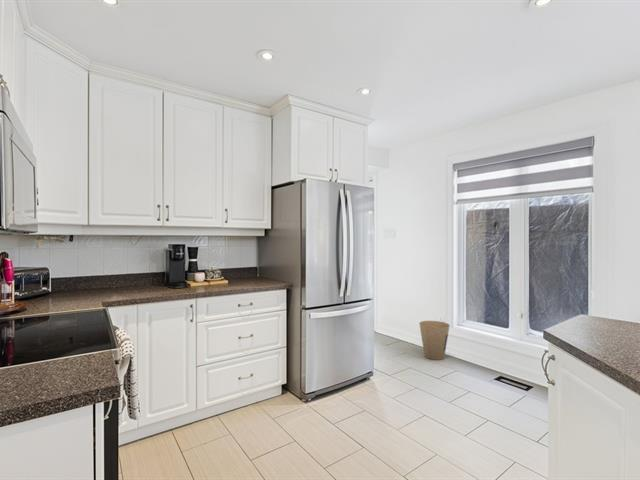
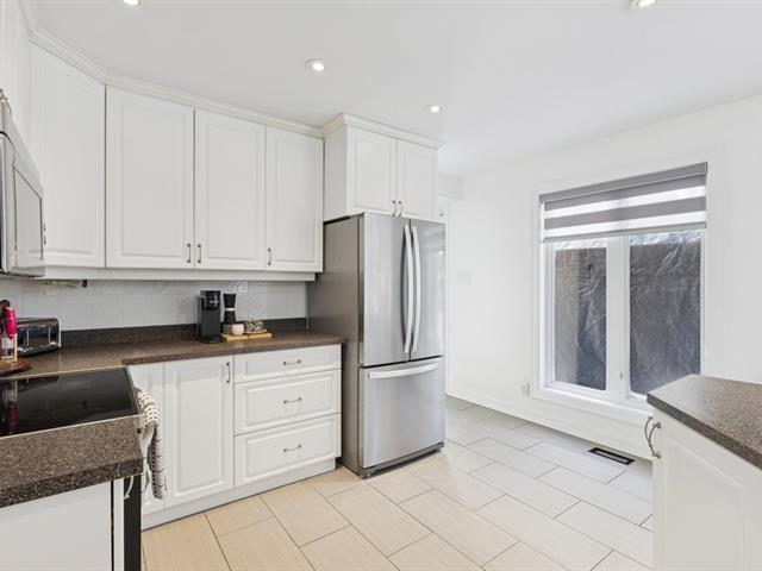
- trash can [418,320,451,361]
